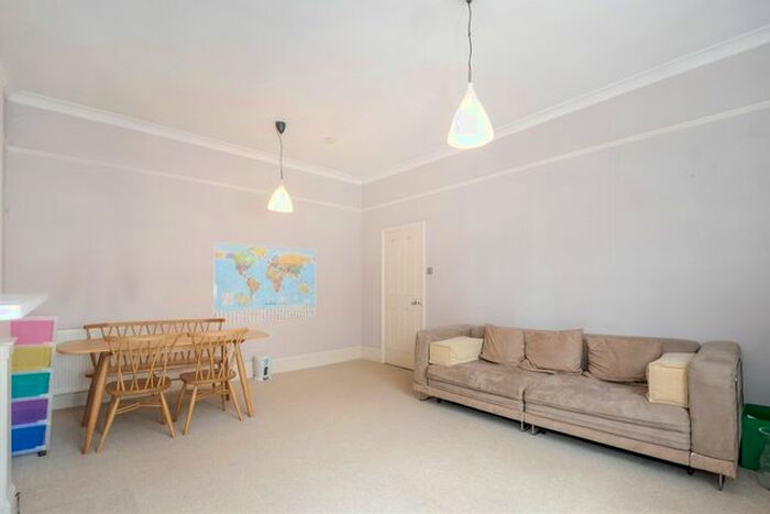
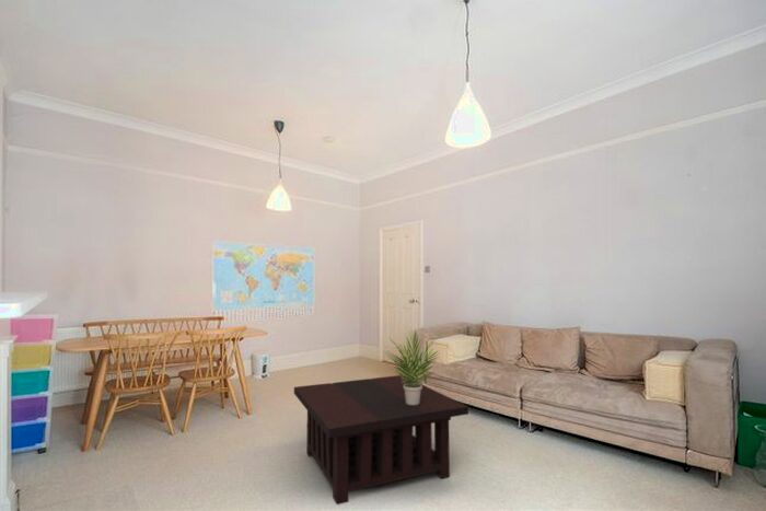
+ coffee table [293,374,469,506]
+ potted plant [382,332,441,405]
